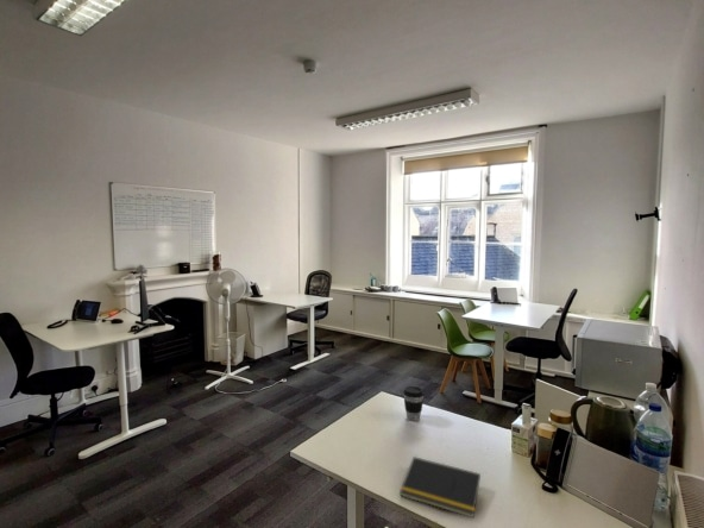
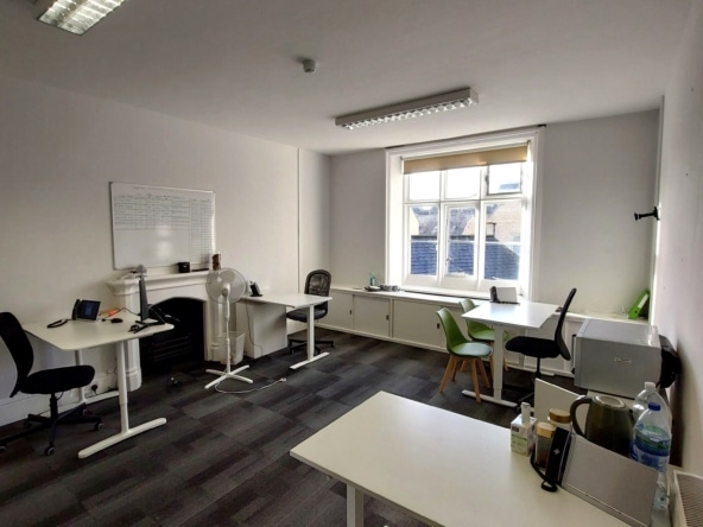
- coffee cup [402,385,426,422]
- notepad [398,455,482,518]
